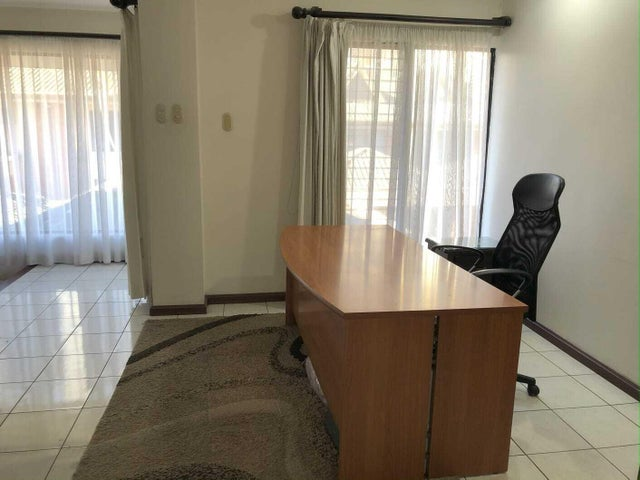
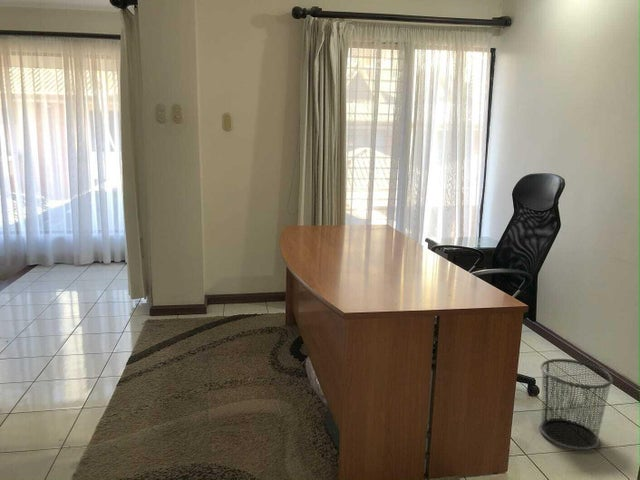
+ waste bin [539,358,614,451]
